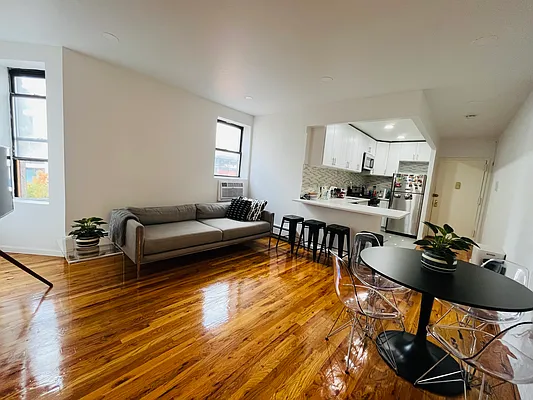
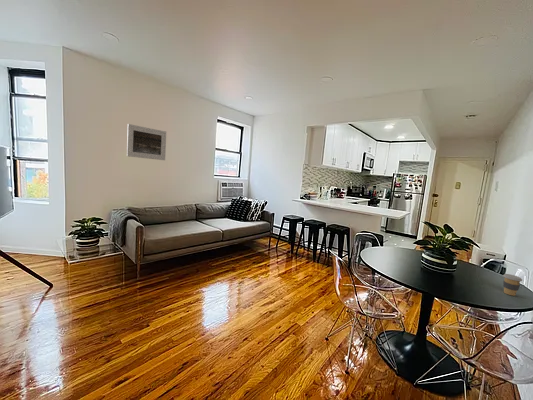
+ coffee cup [502,273,523,297]
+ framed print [126,123,167,161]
